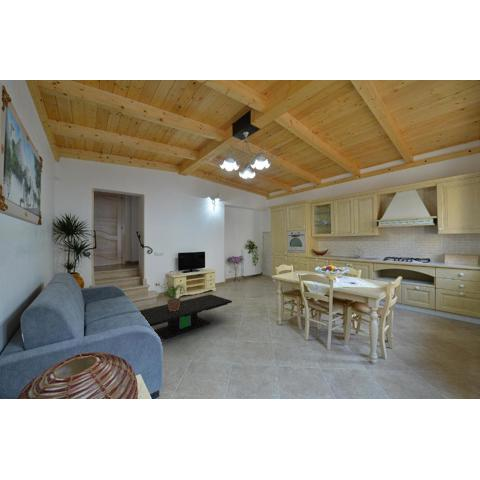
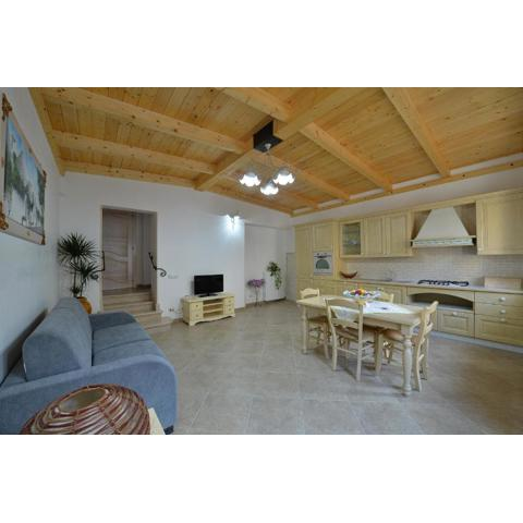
- potted plant [163,284,188,311]
- coffee table [139,293,233,340]
